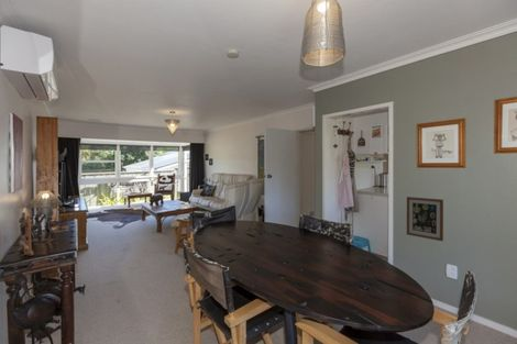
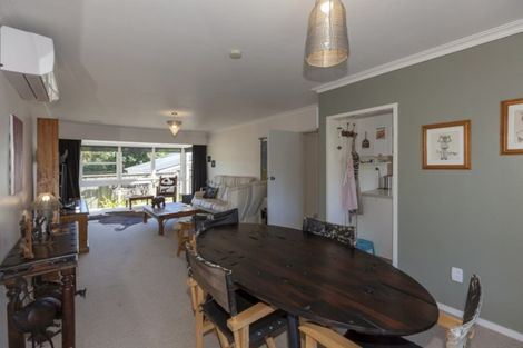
- wall art [406,196,444,242]
